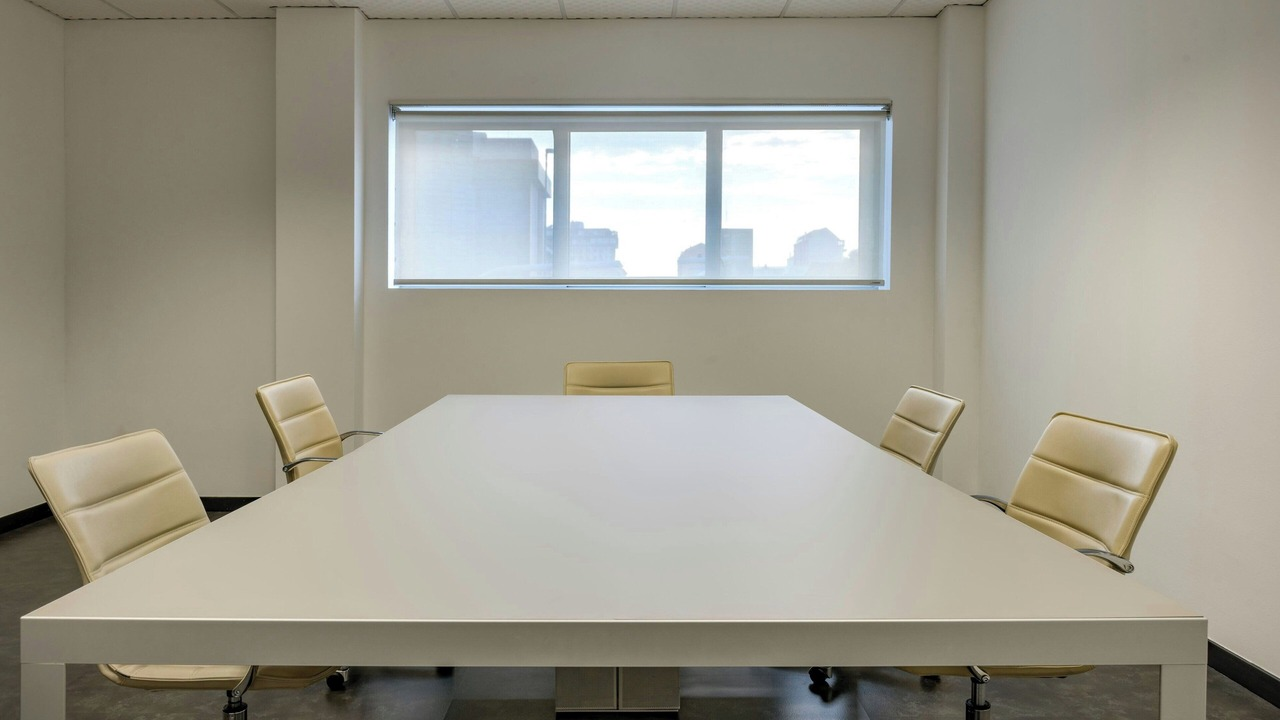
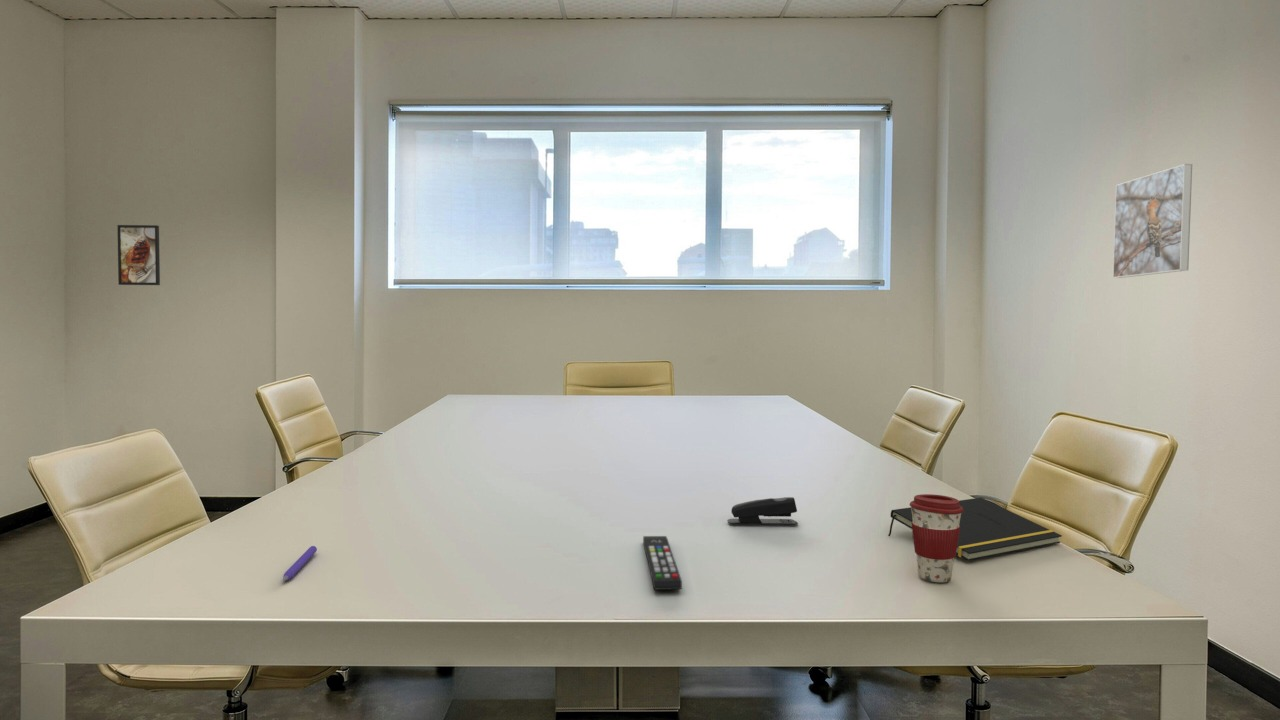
+ notepad [887,497,1063,562]
+ pen [282,545,318,582]
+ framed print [1112,163,1193,279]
+ stapler [726,496,799,525]
+ remote control [642,535,683,591]
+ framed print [116,224,161,286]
+ coffee cup [908,493,964,583]
